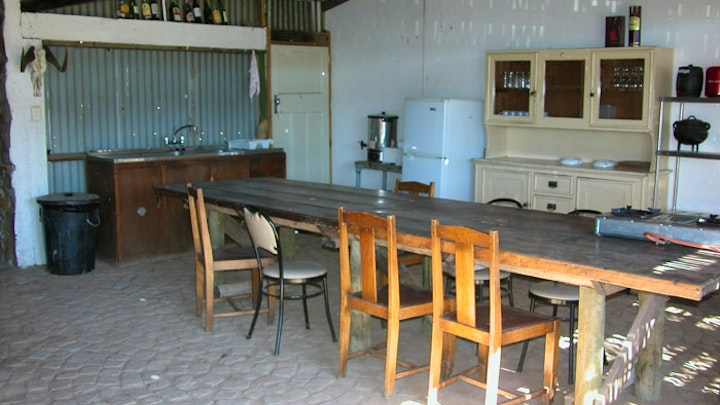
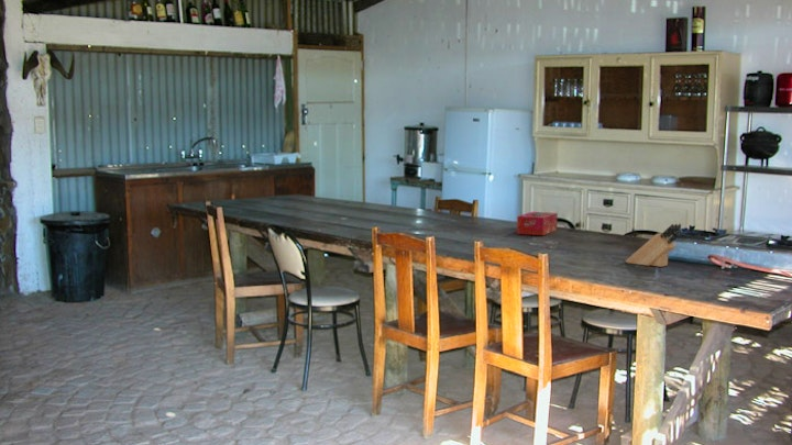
+ knife block [625,223,683,268]
+ tissue box [516,211,559,236]
